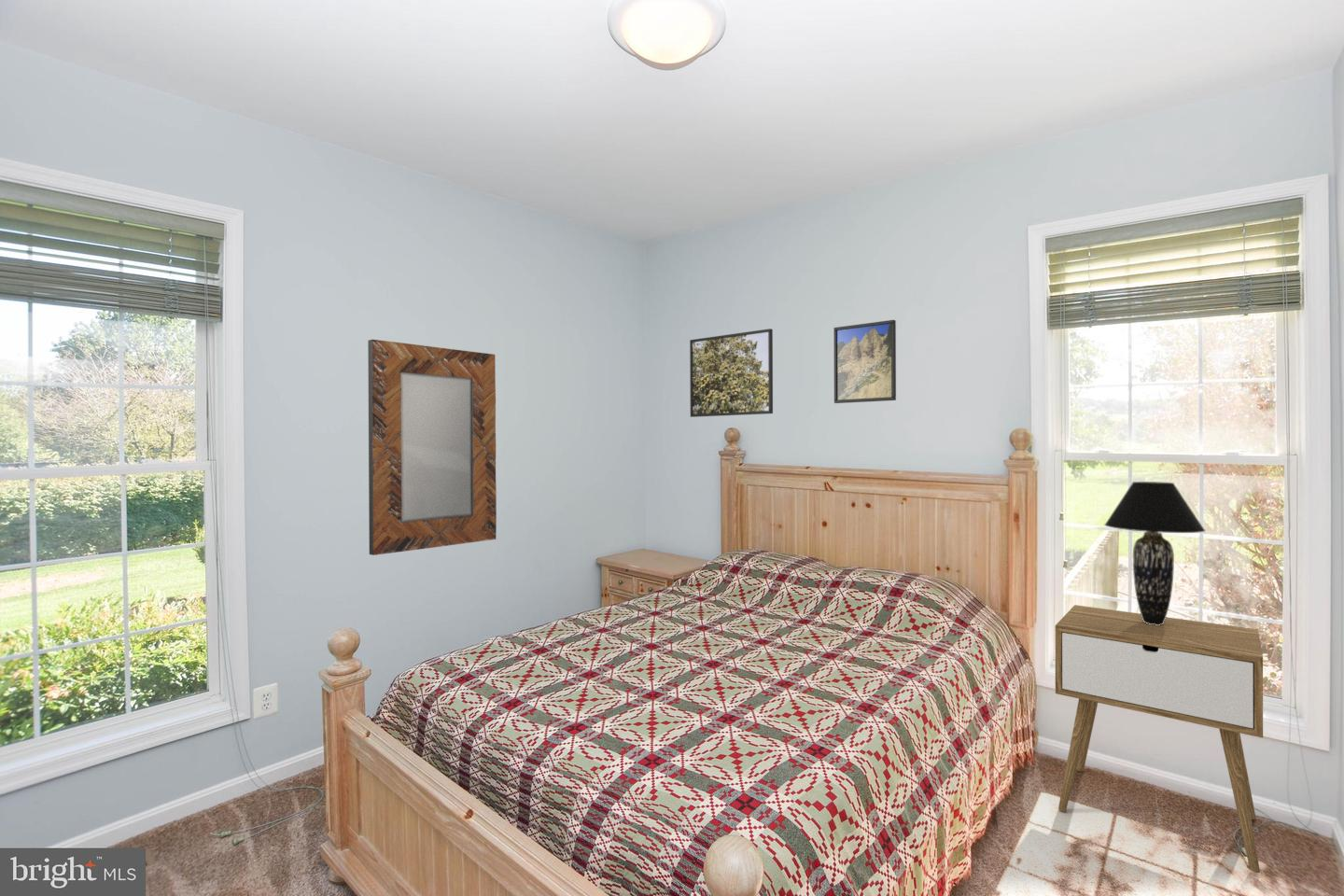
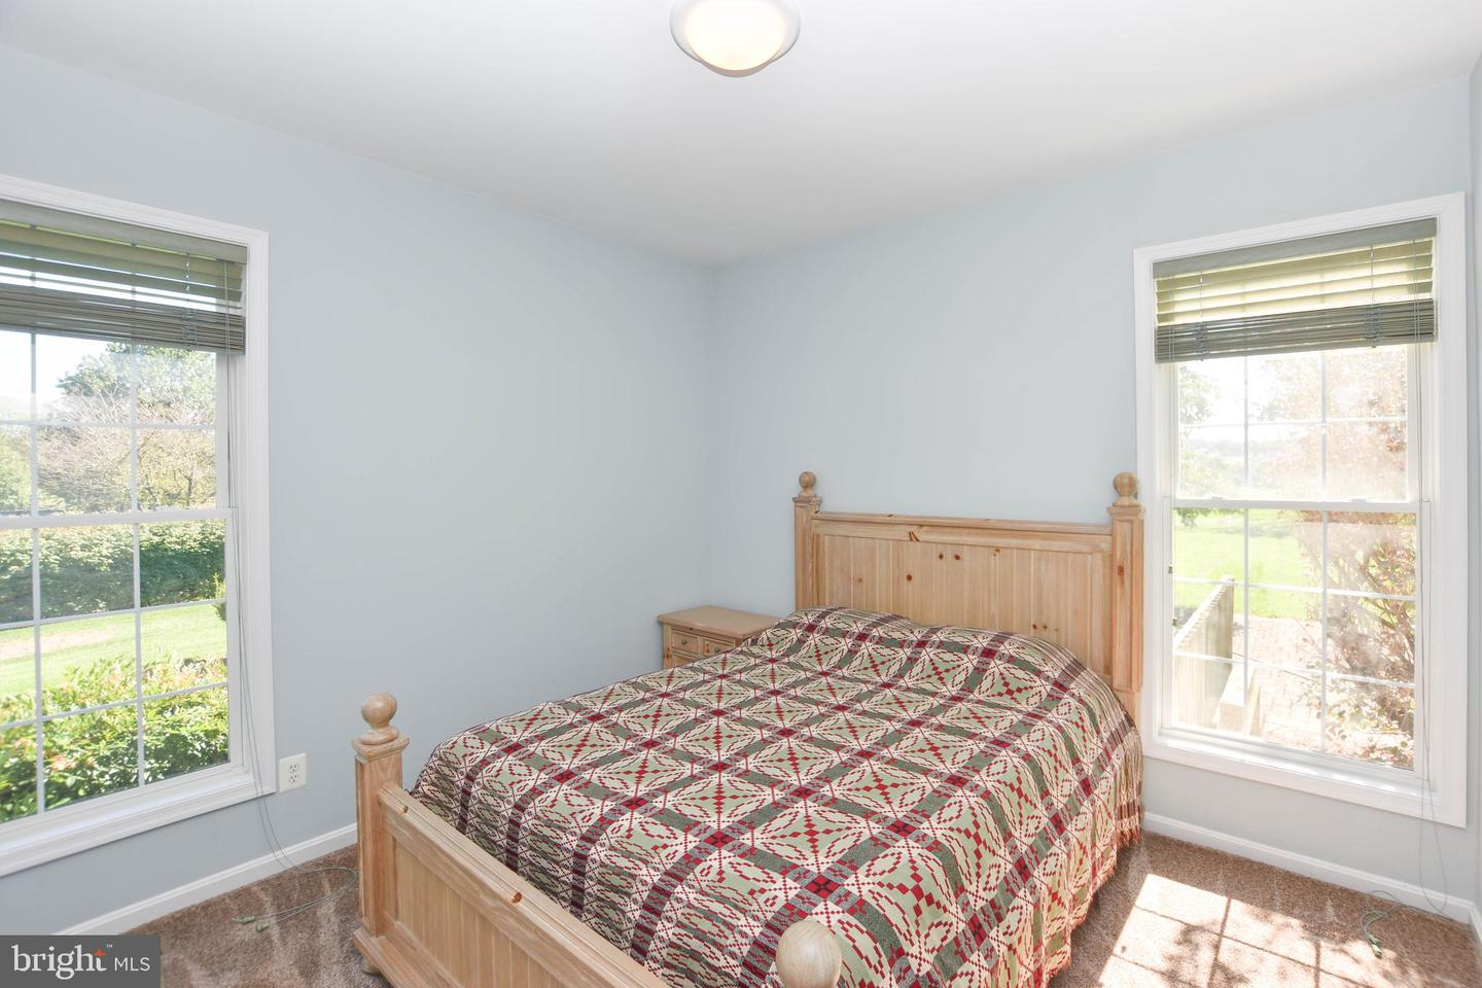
- table lamp [1103,481,1207,625]
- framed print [833,319,897,404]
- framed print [689,328,774,418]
- home mirror [367,339,497,556]
- nightstand [1055,604,1264,874]
